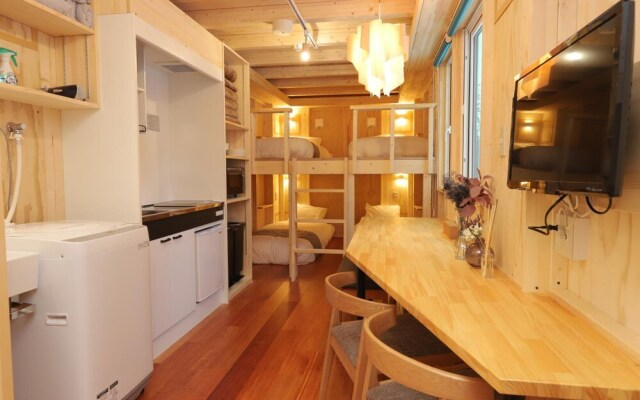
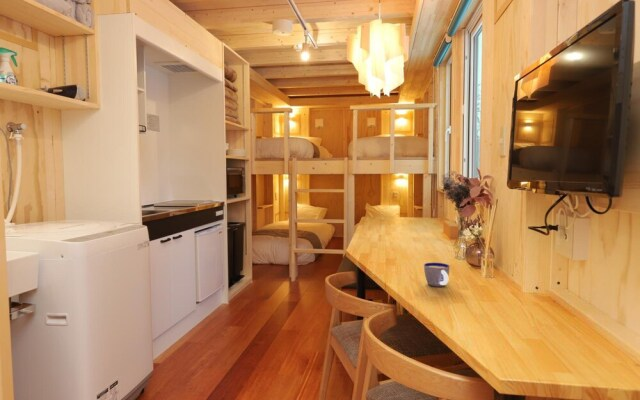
+ cup [423,262,451,288]
